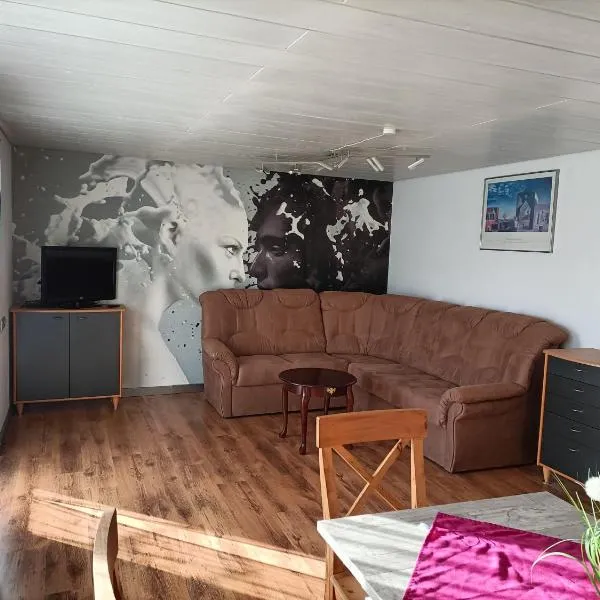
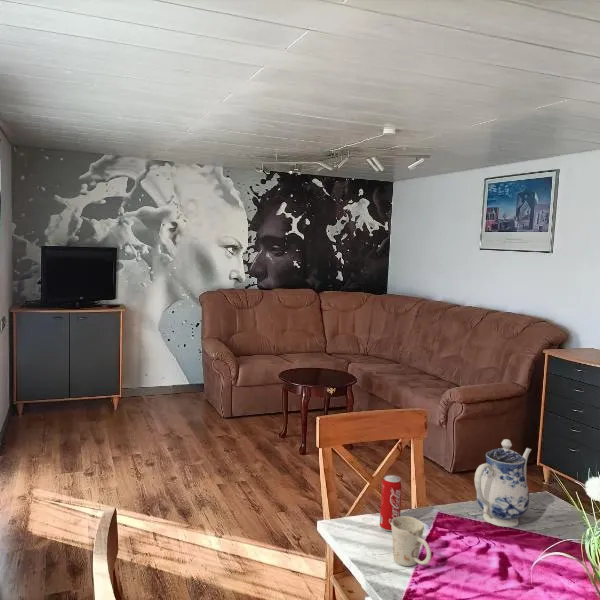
+ teapot [473,438,532,528]
+ mug [391,515,432,567]
+ beverage can [379,474,403,532]
